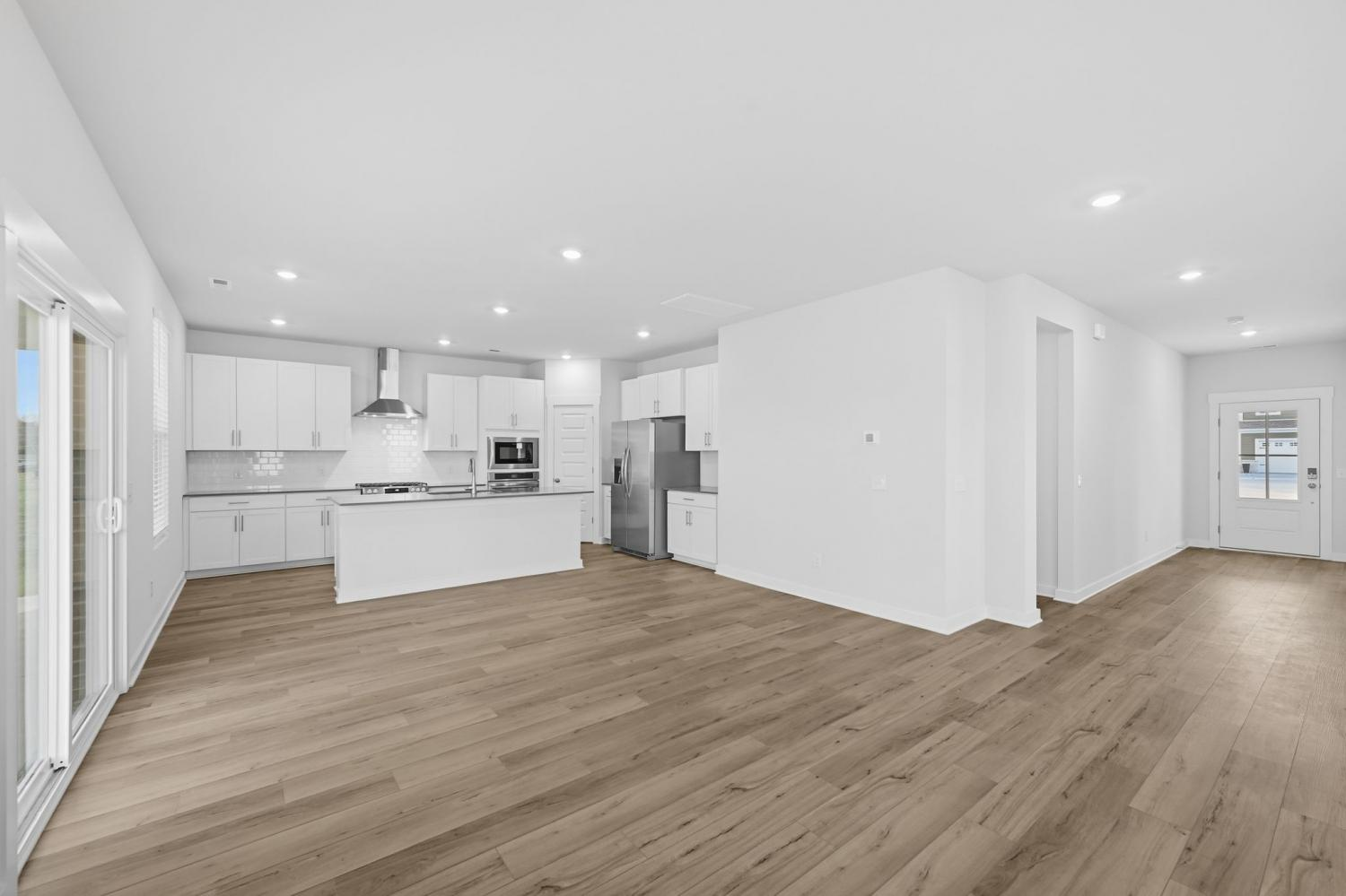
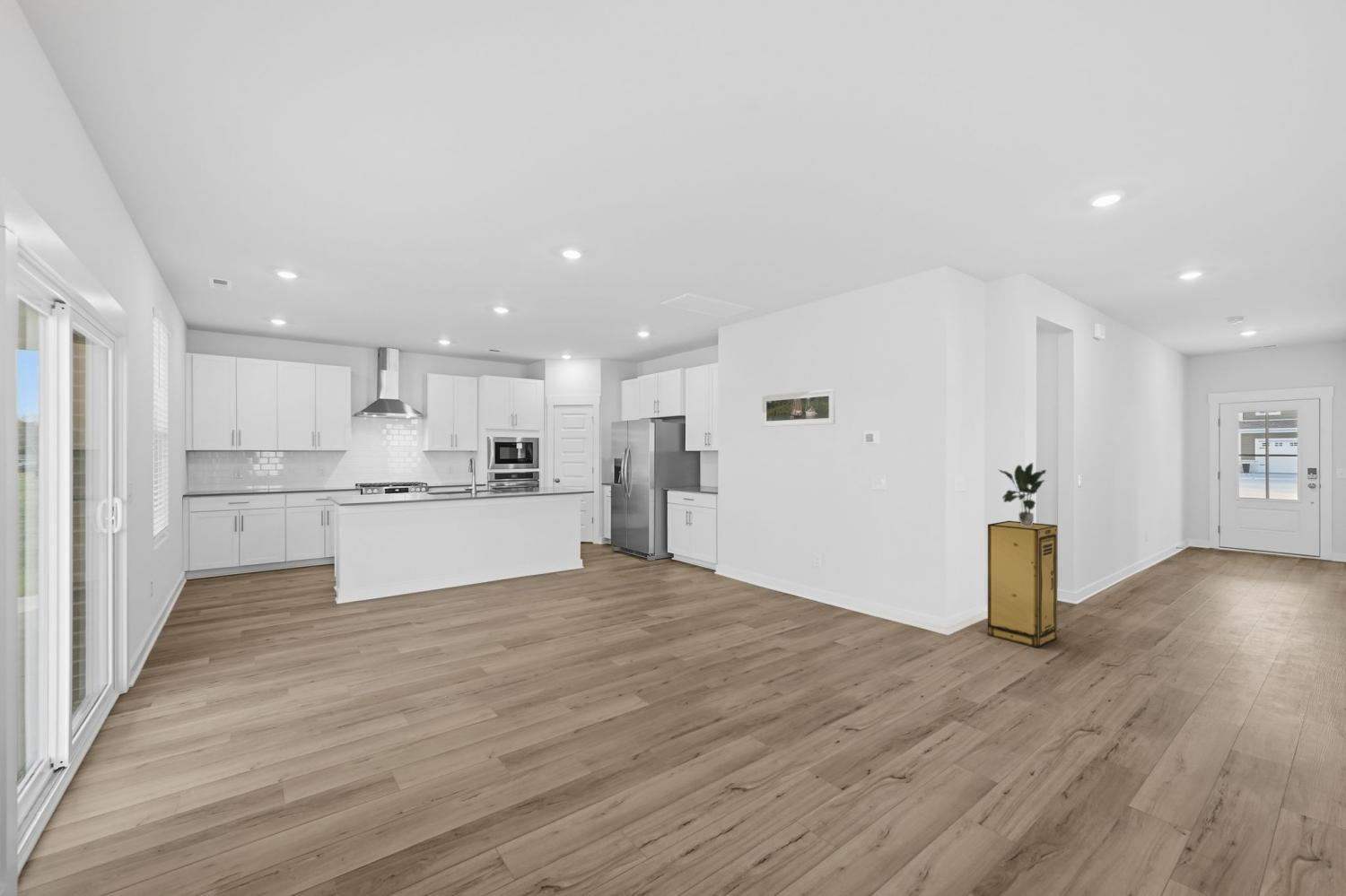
+ potted plant [998,462,1047,526]
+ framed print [761,388,836,428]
+ storage cabinet [987,520,1058,648]
